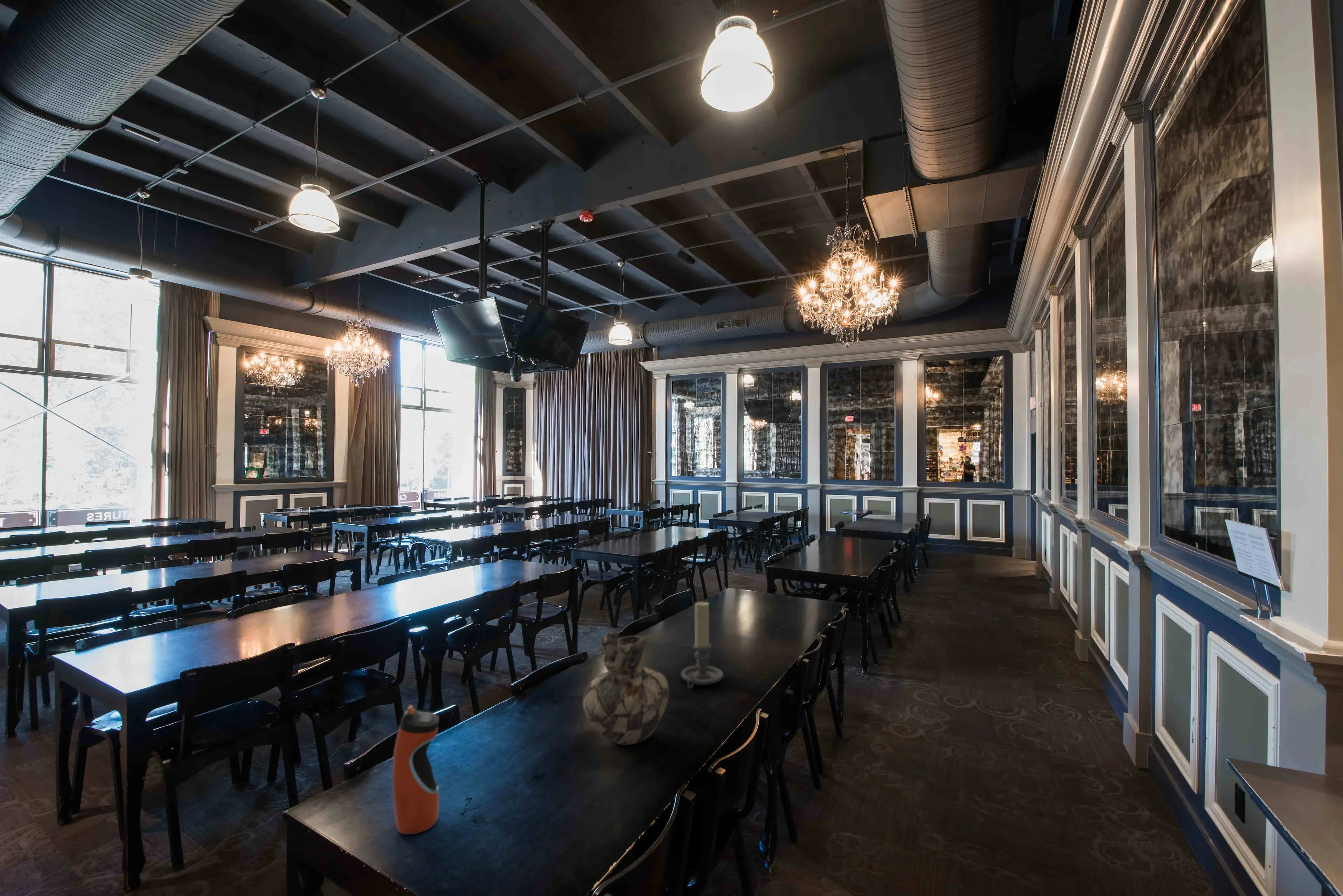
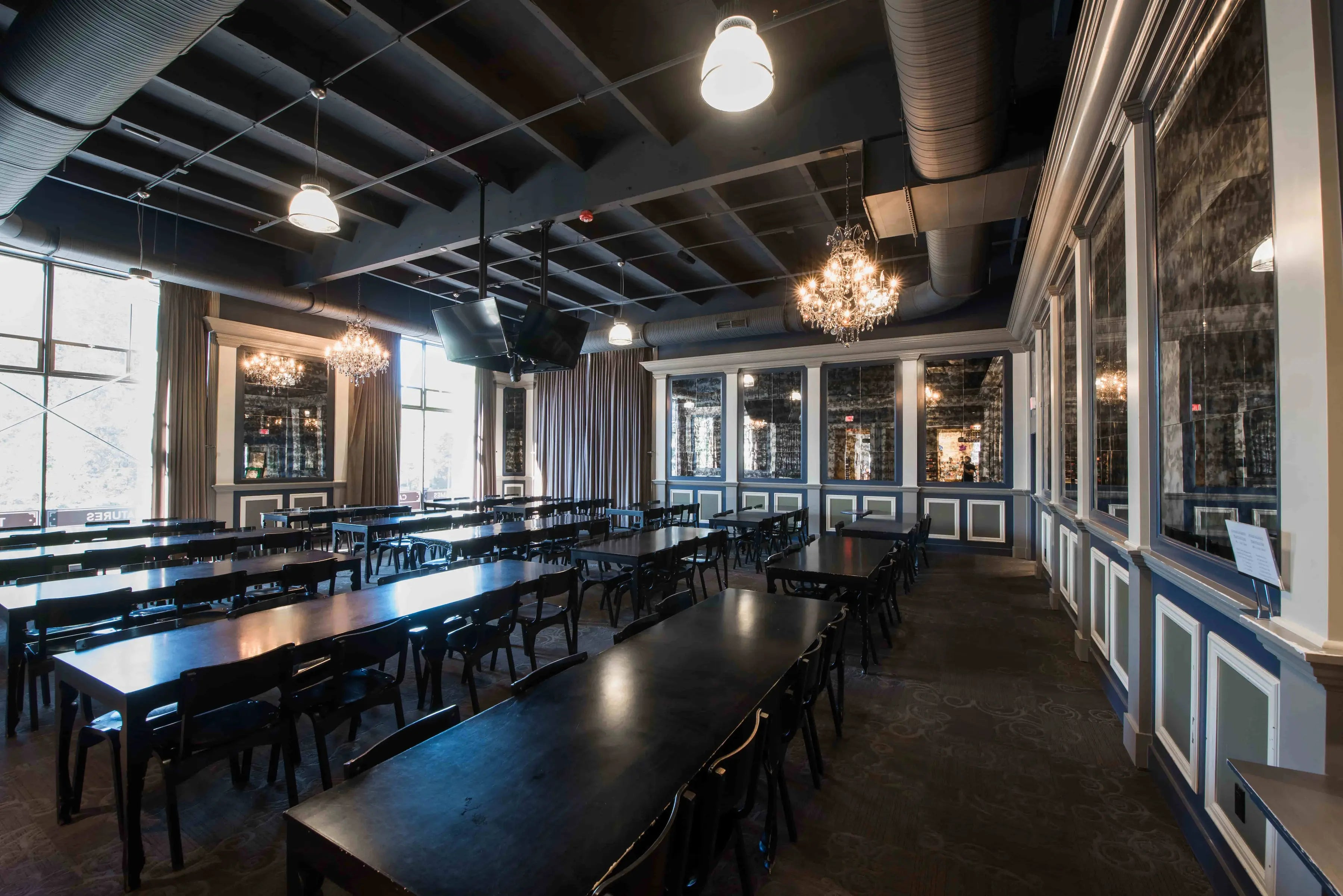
- vase [582,631,669,745]
- candle holder [681,601,723,689]
- water bottle [392,704,440,835]
